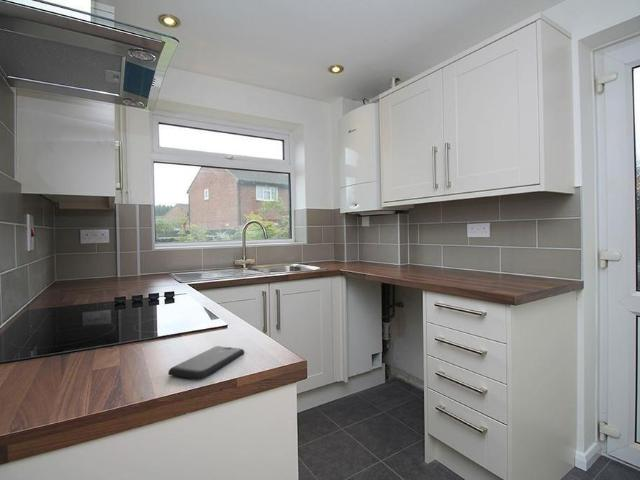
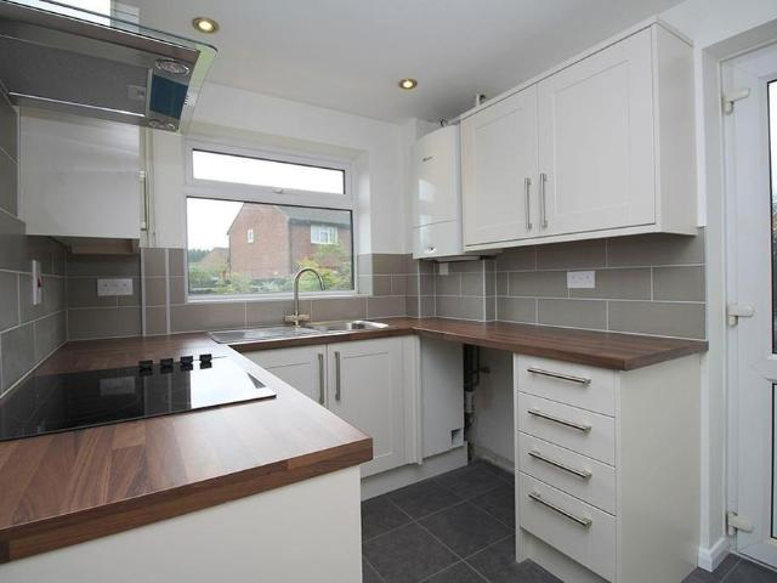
- smartphone [167,345,245,380]
